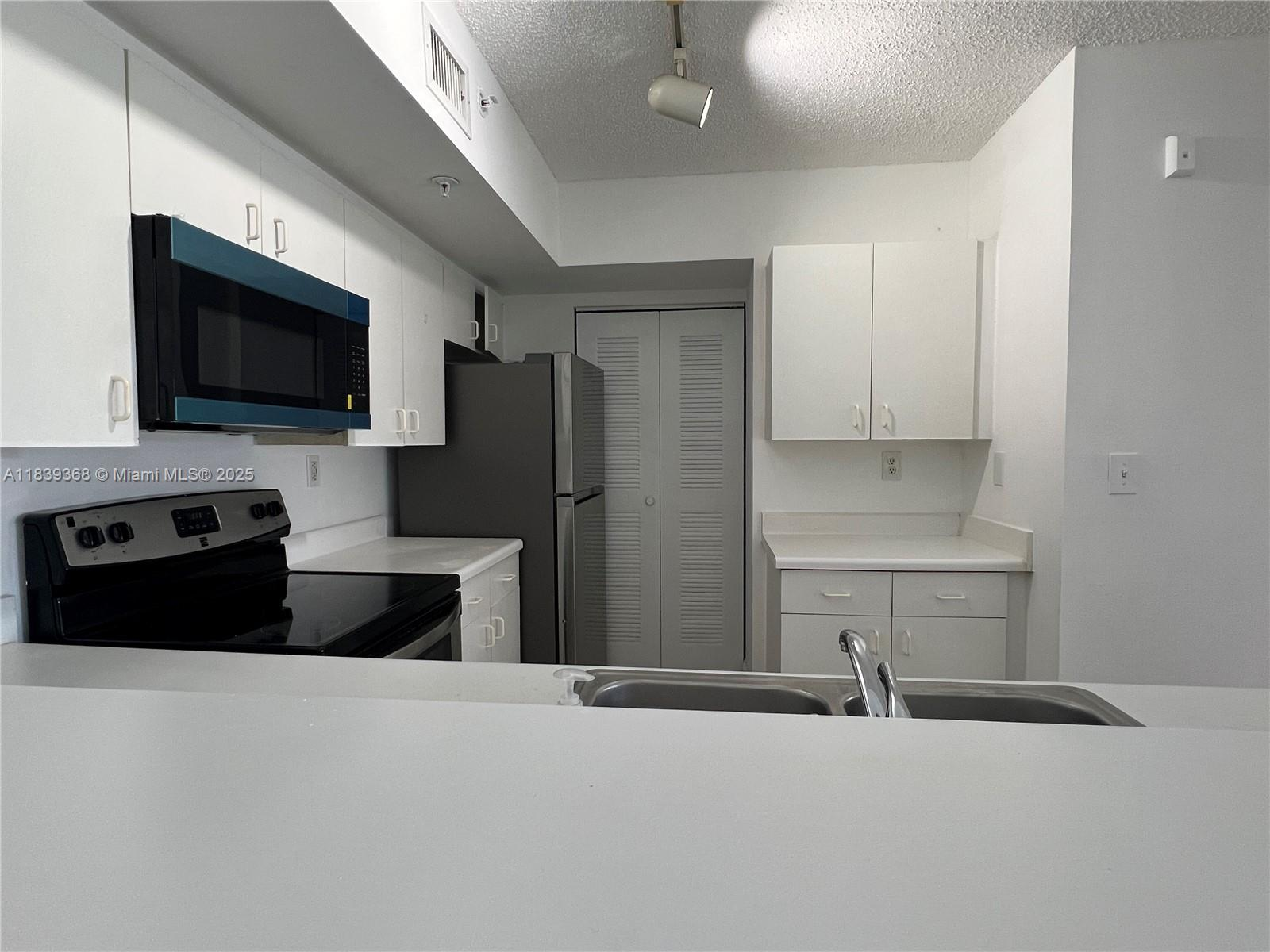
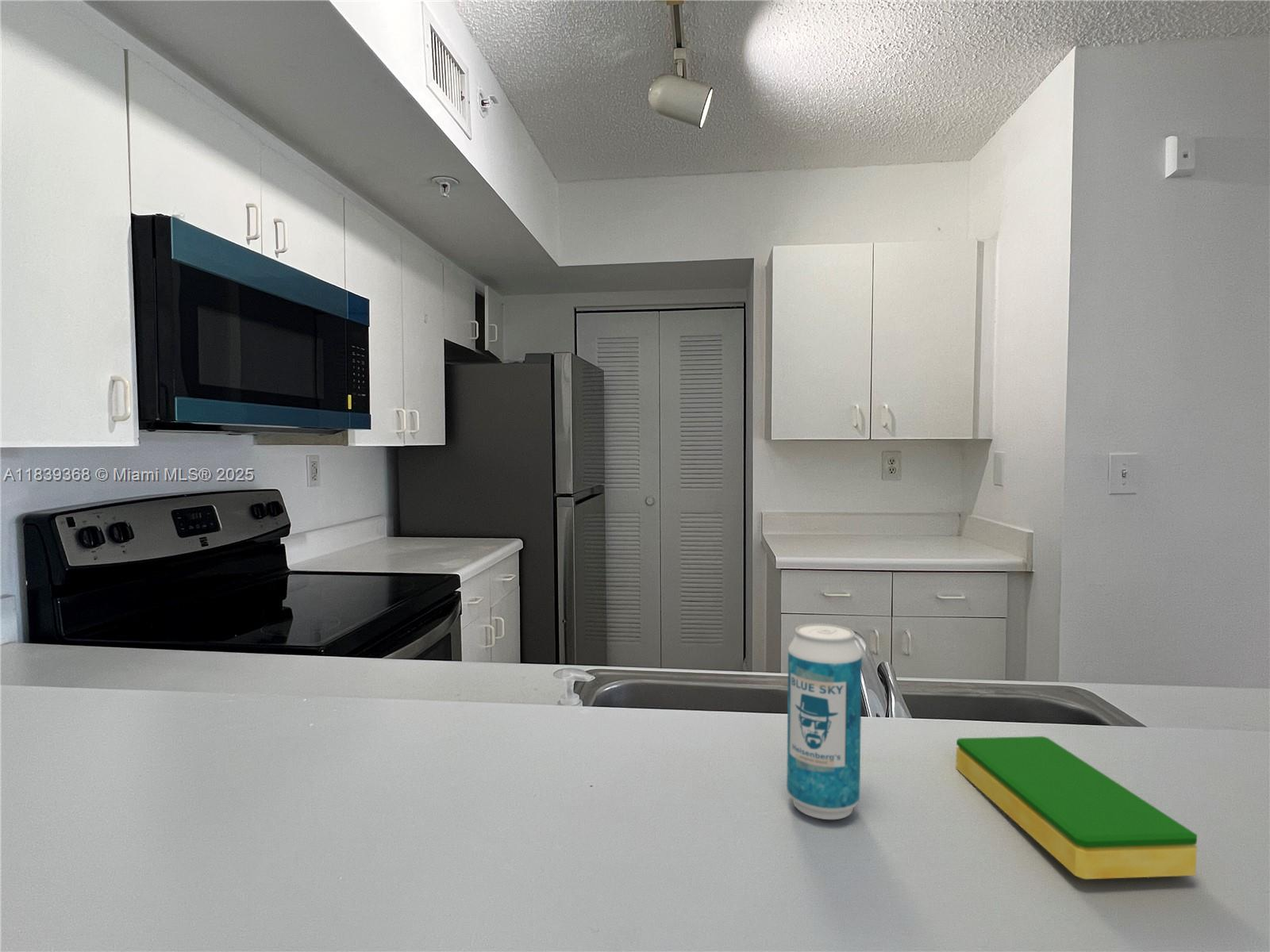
+ dish sponge [955,735,1198,880]
+ beverage can [786,623,863,820]
